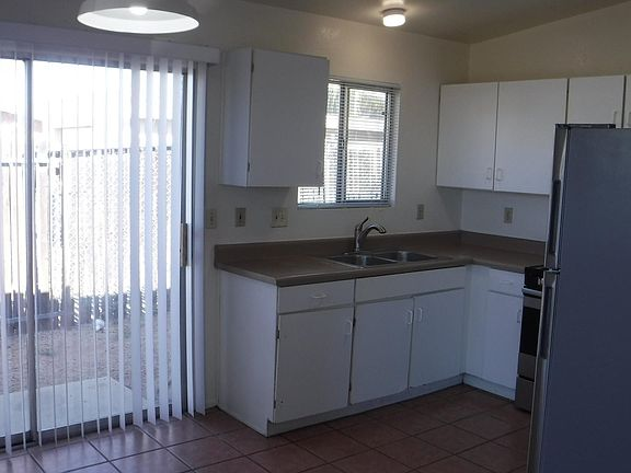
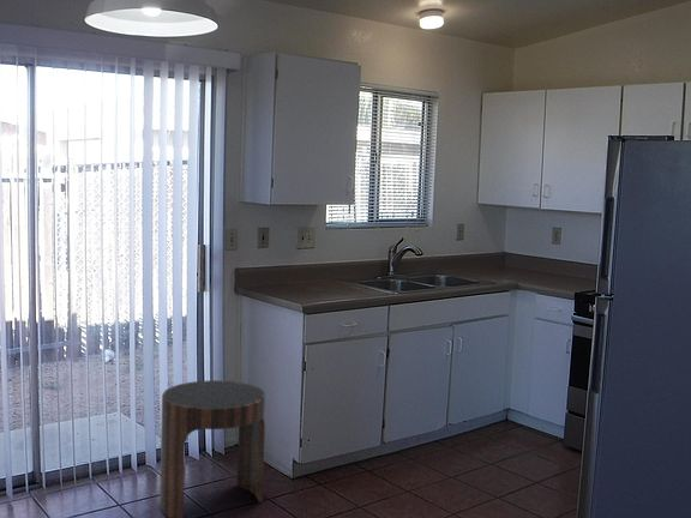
+ side table [158,379,266,518]
